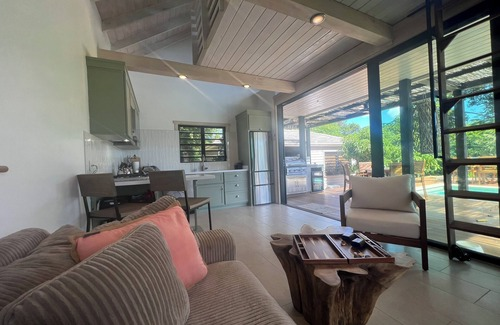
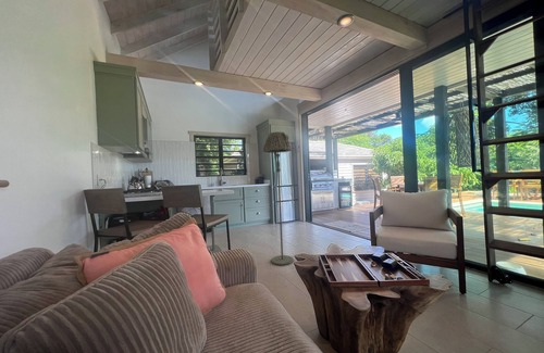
+ floor lamp [262,131,295,266]
